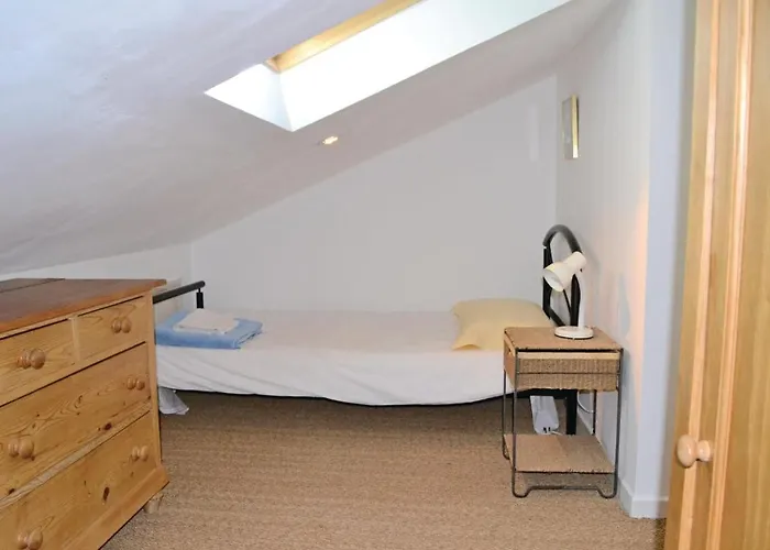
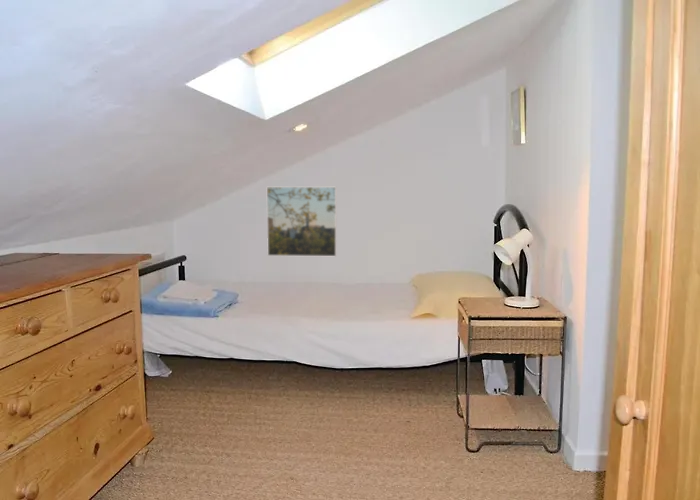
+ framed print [266,186,337,258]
